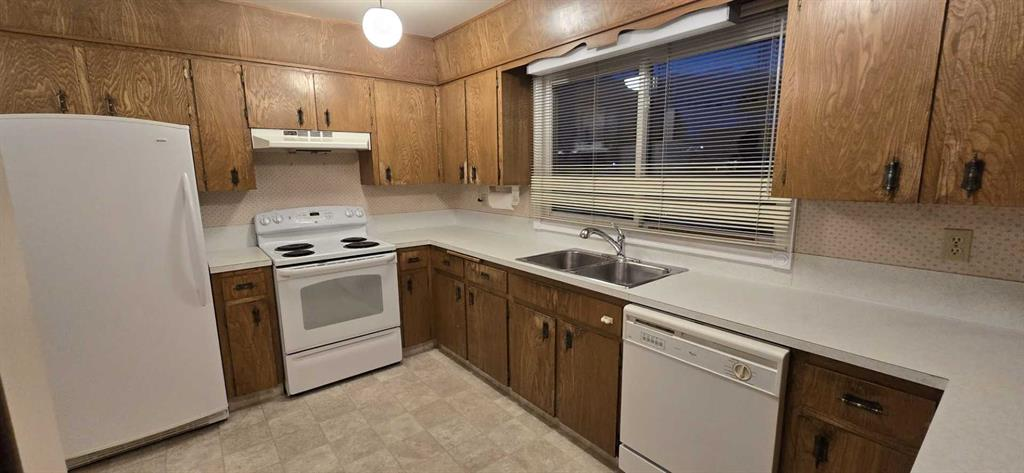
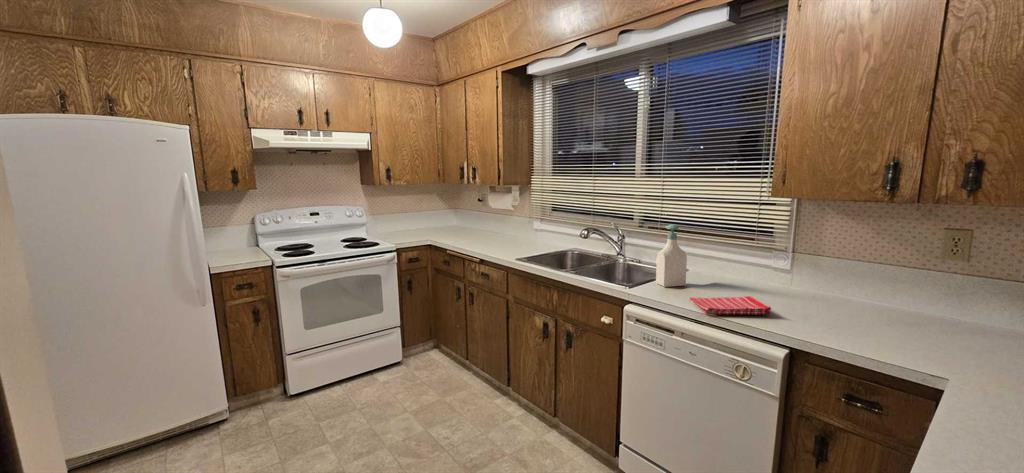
+ soap bottle [655,224,688,288]
+ dish towel [688,295,772,315]
